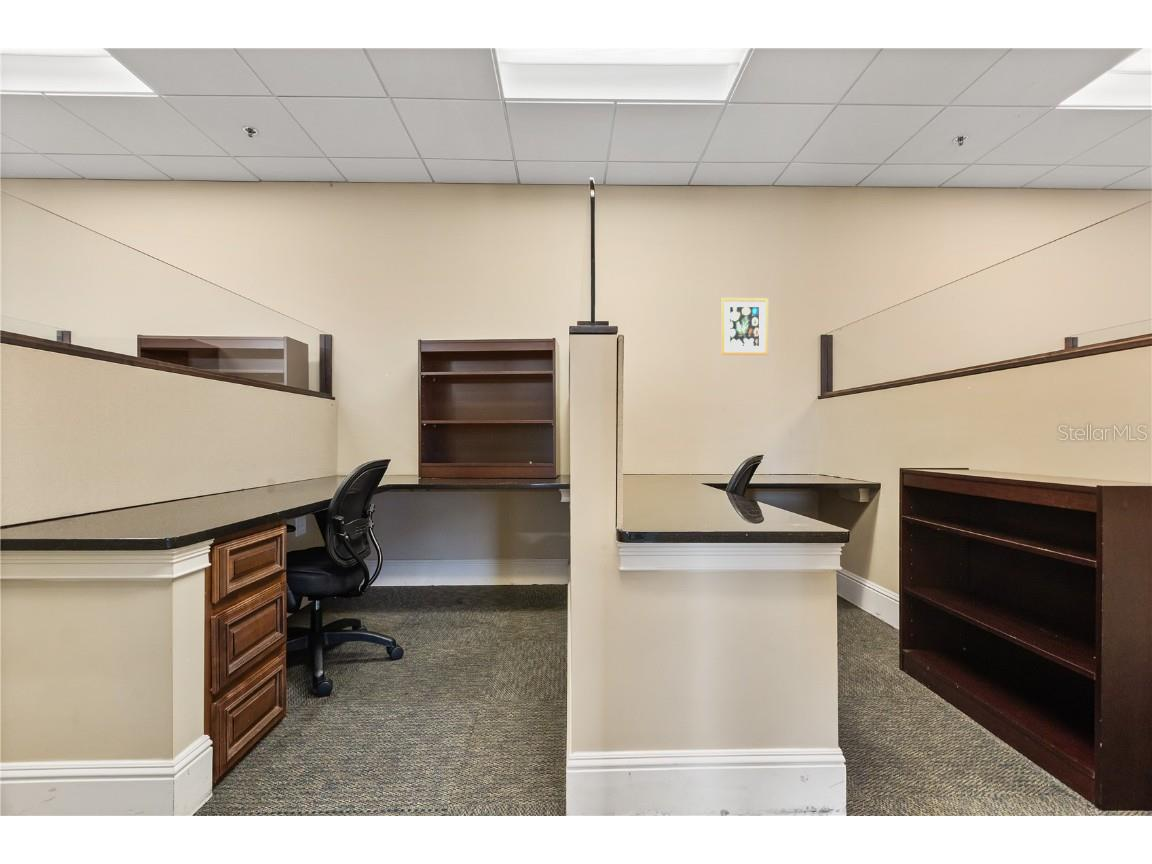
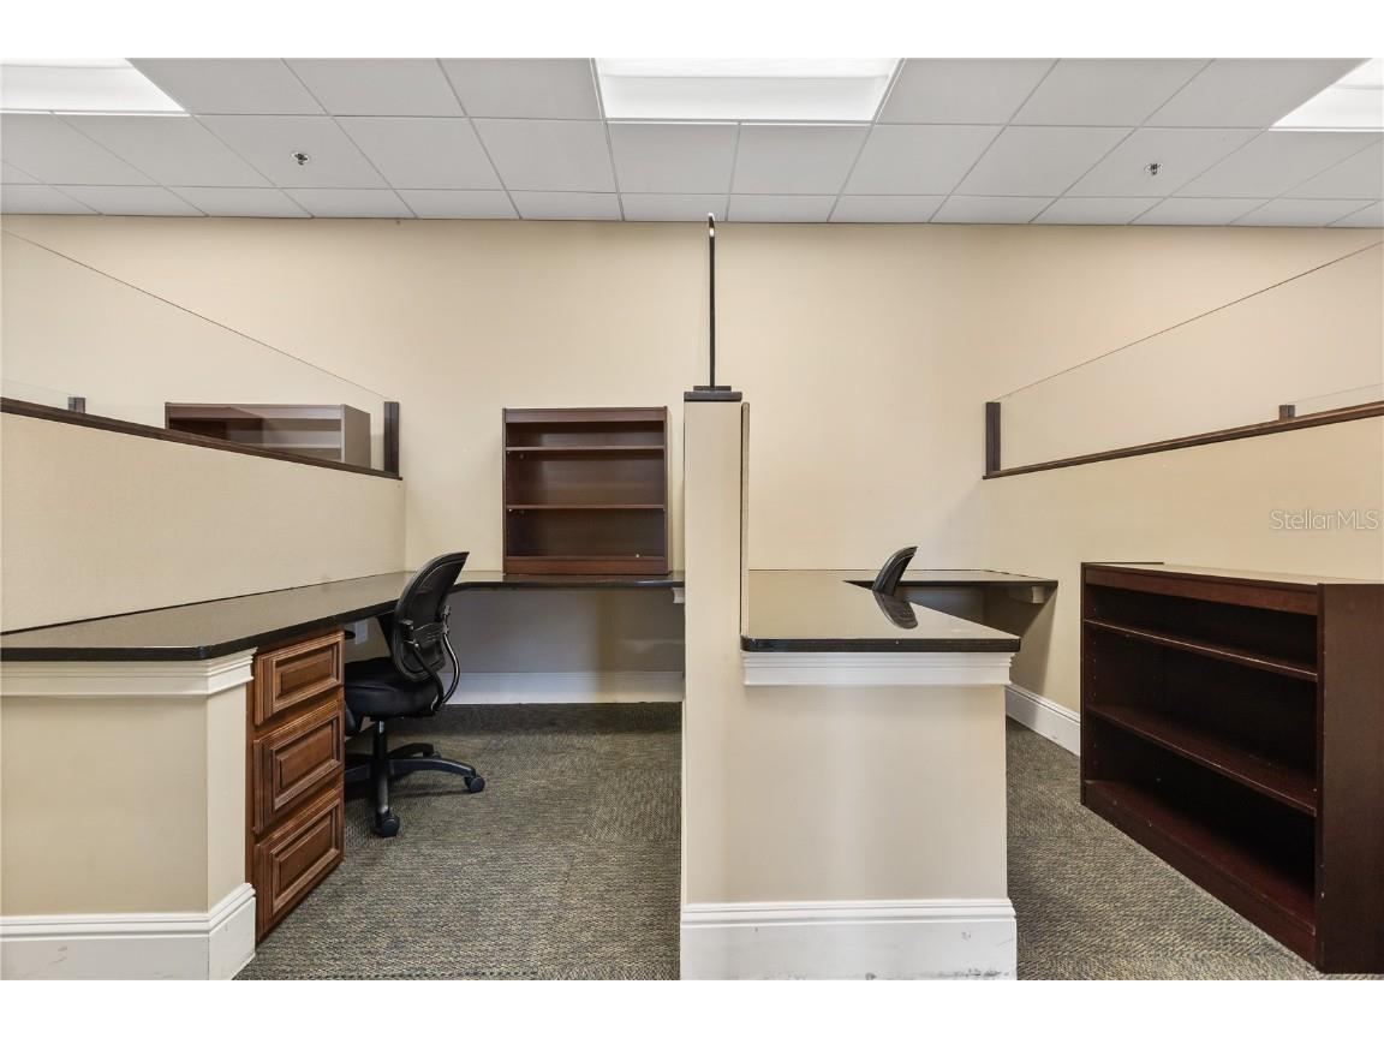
- wall art [720,297,769,356]
